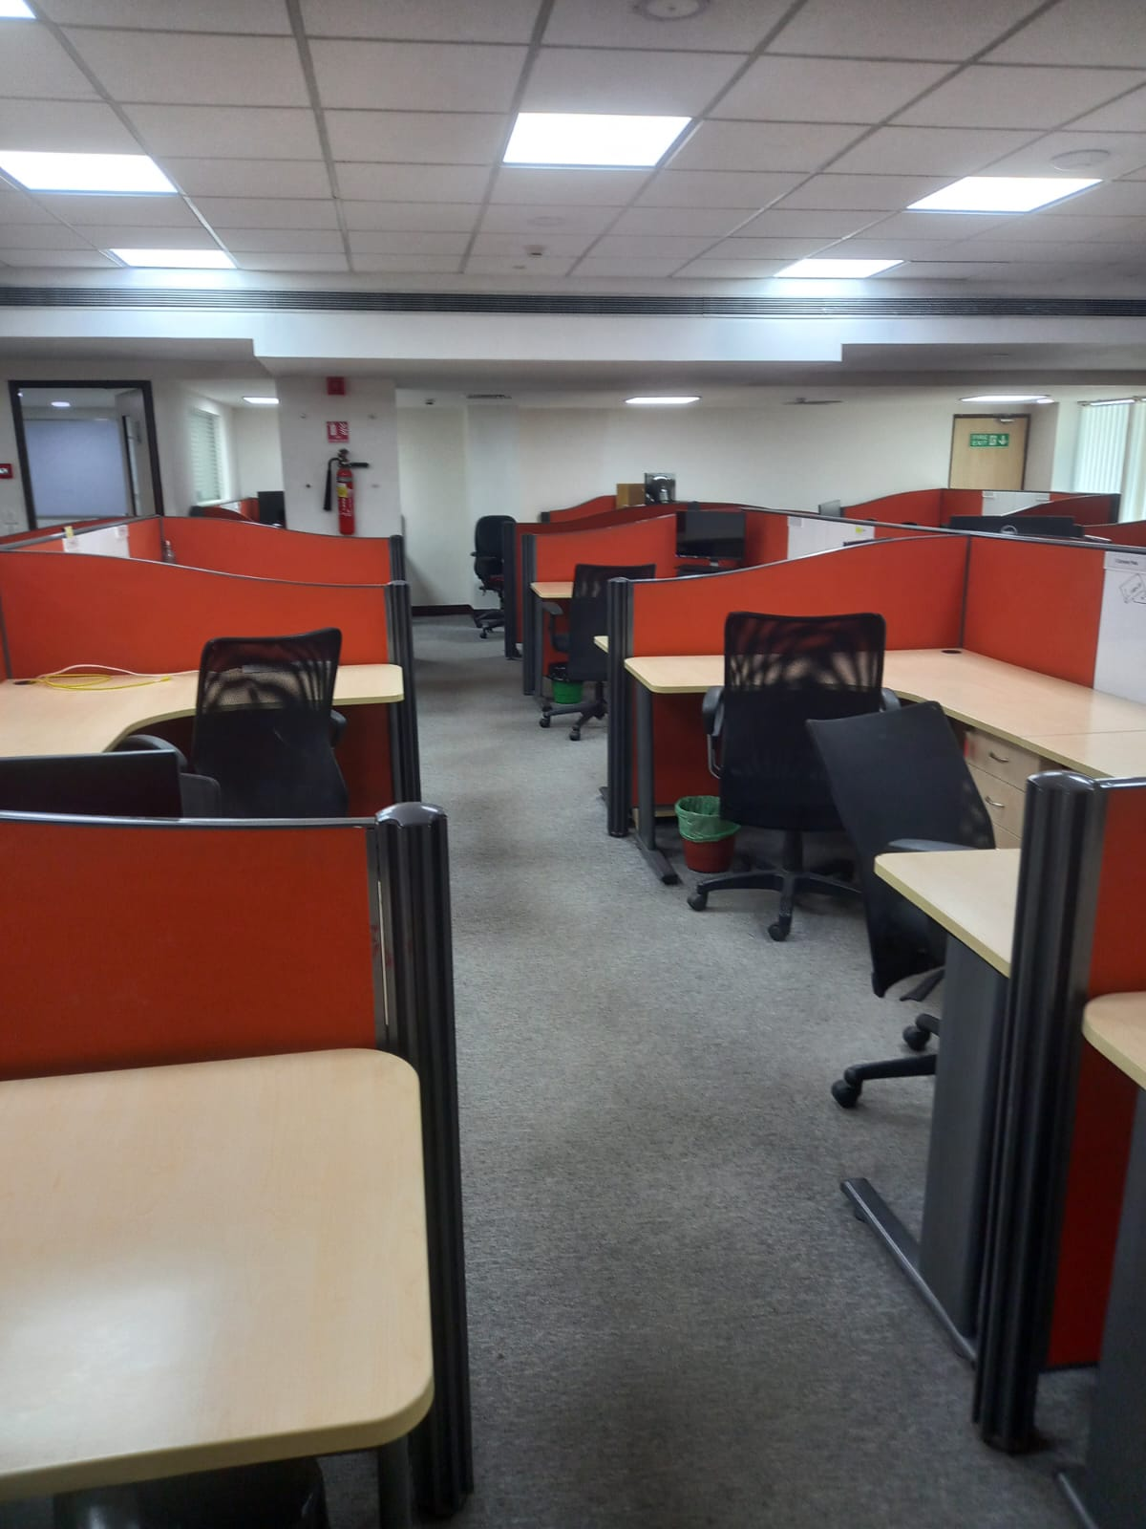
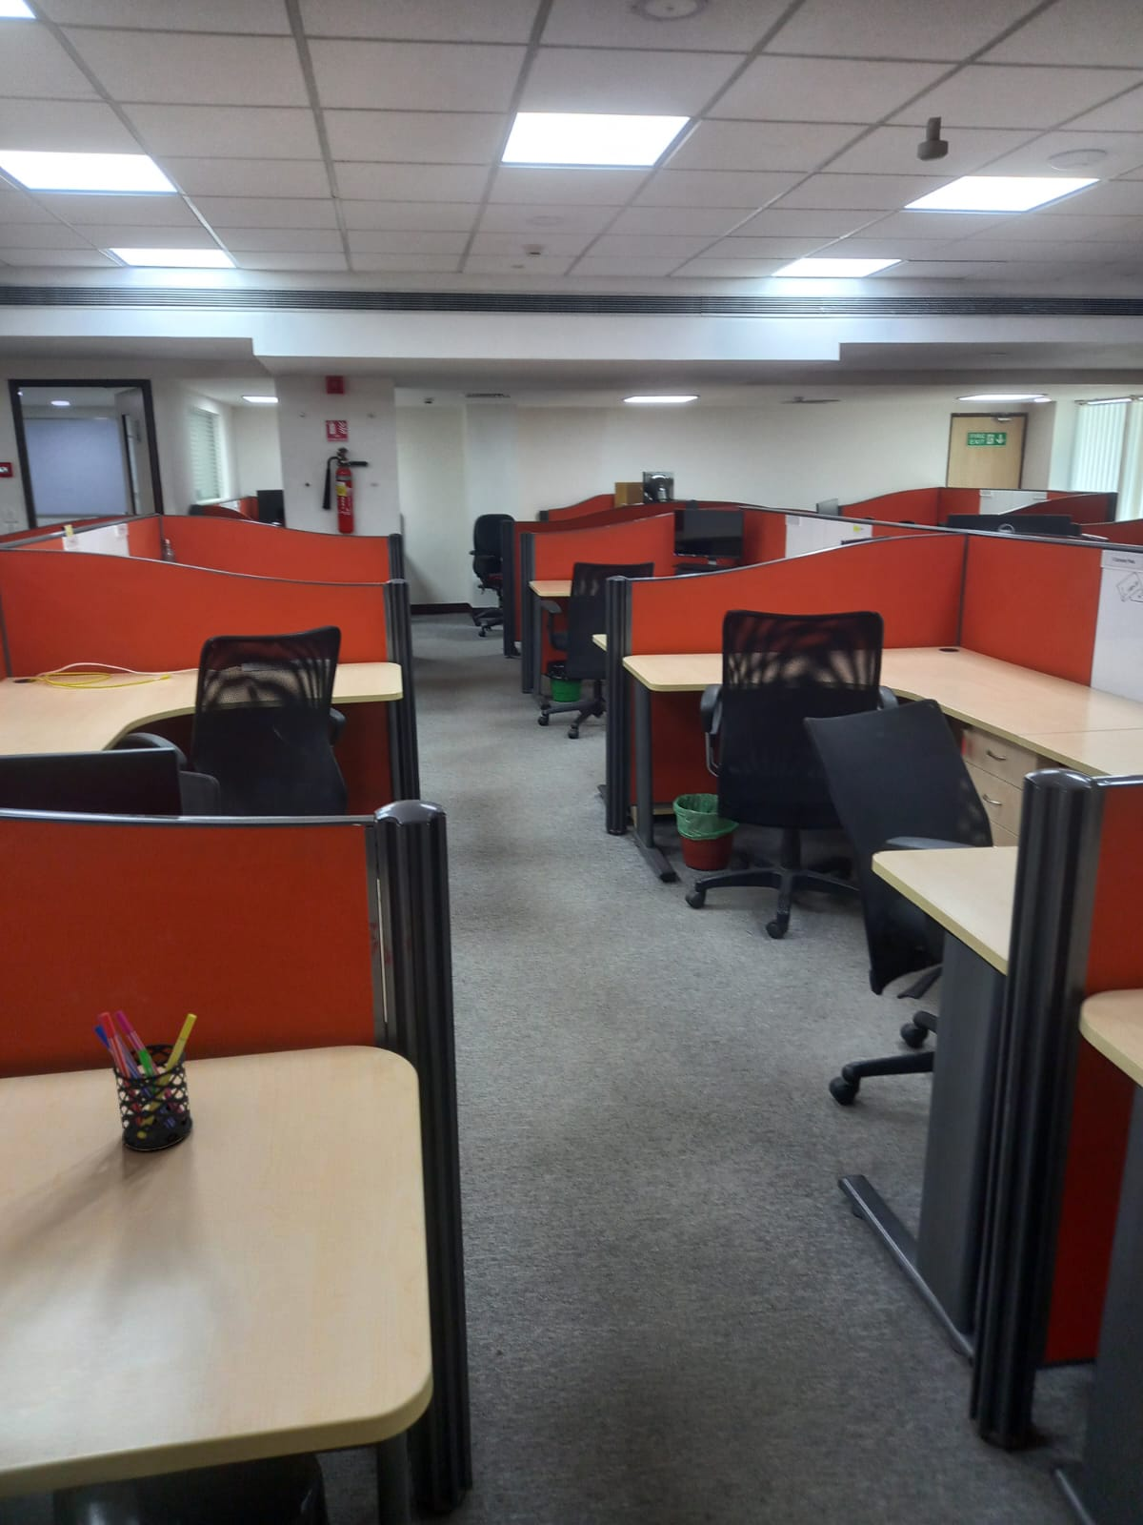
+ security camera [916,115,950,162]
+ pen holder [92,1010,197,1153]
